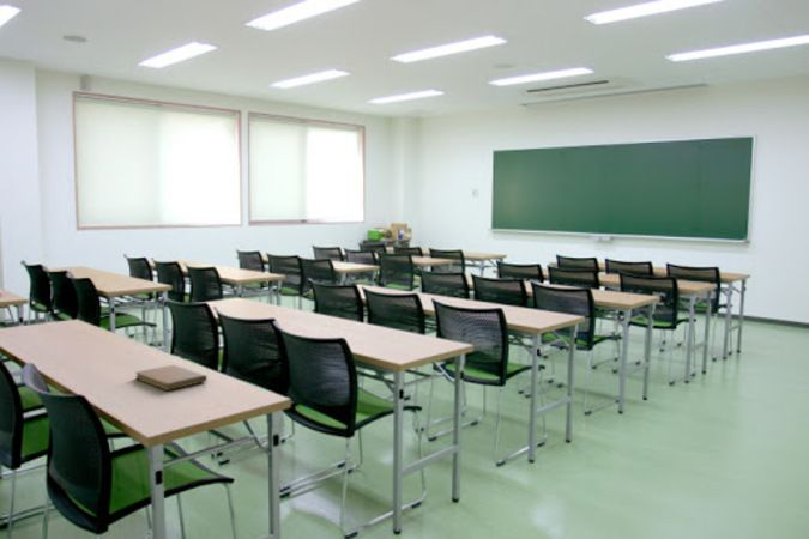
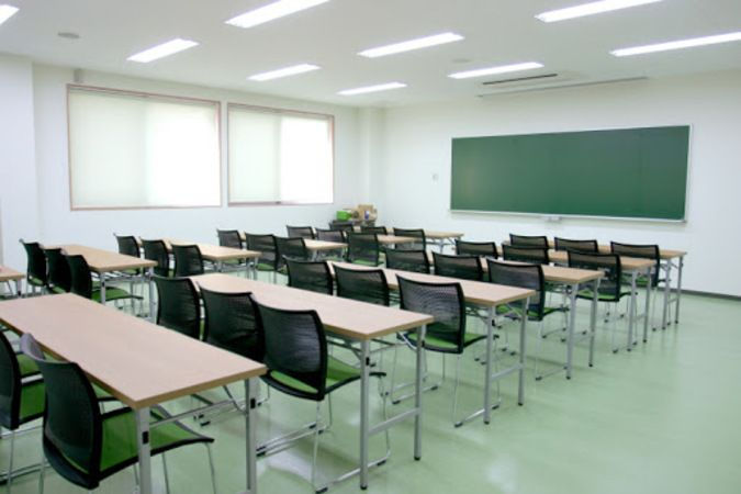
- notebook [134,364,209,392]
